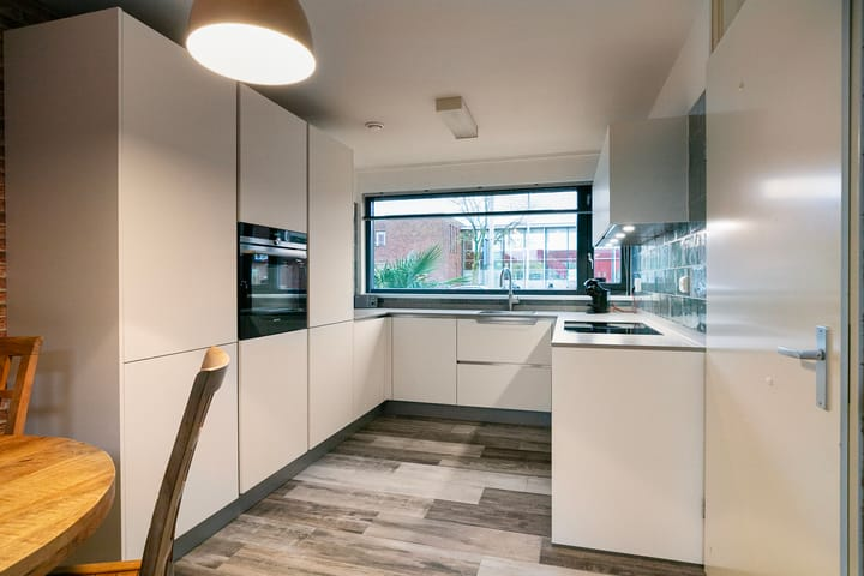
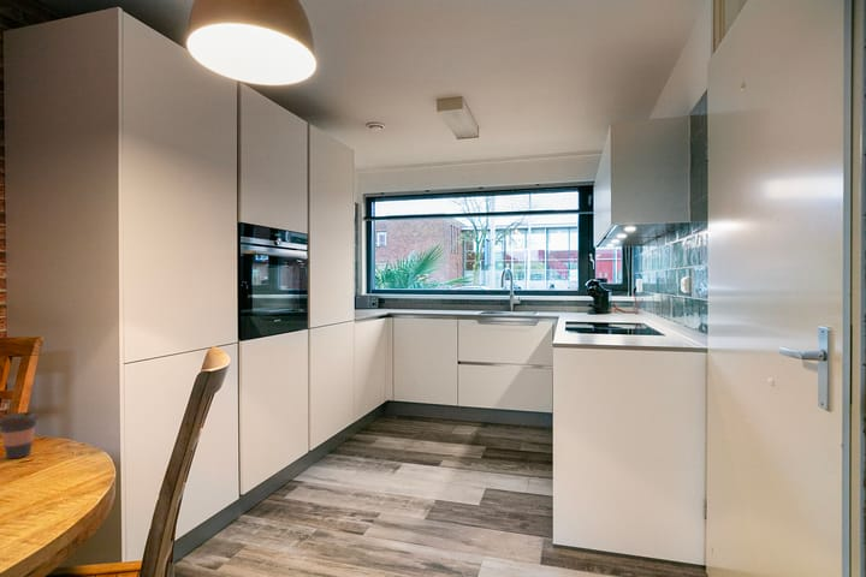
+ coffee cup [0,411,40,460]
